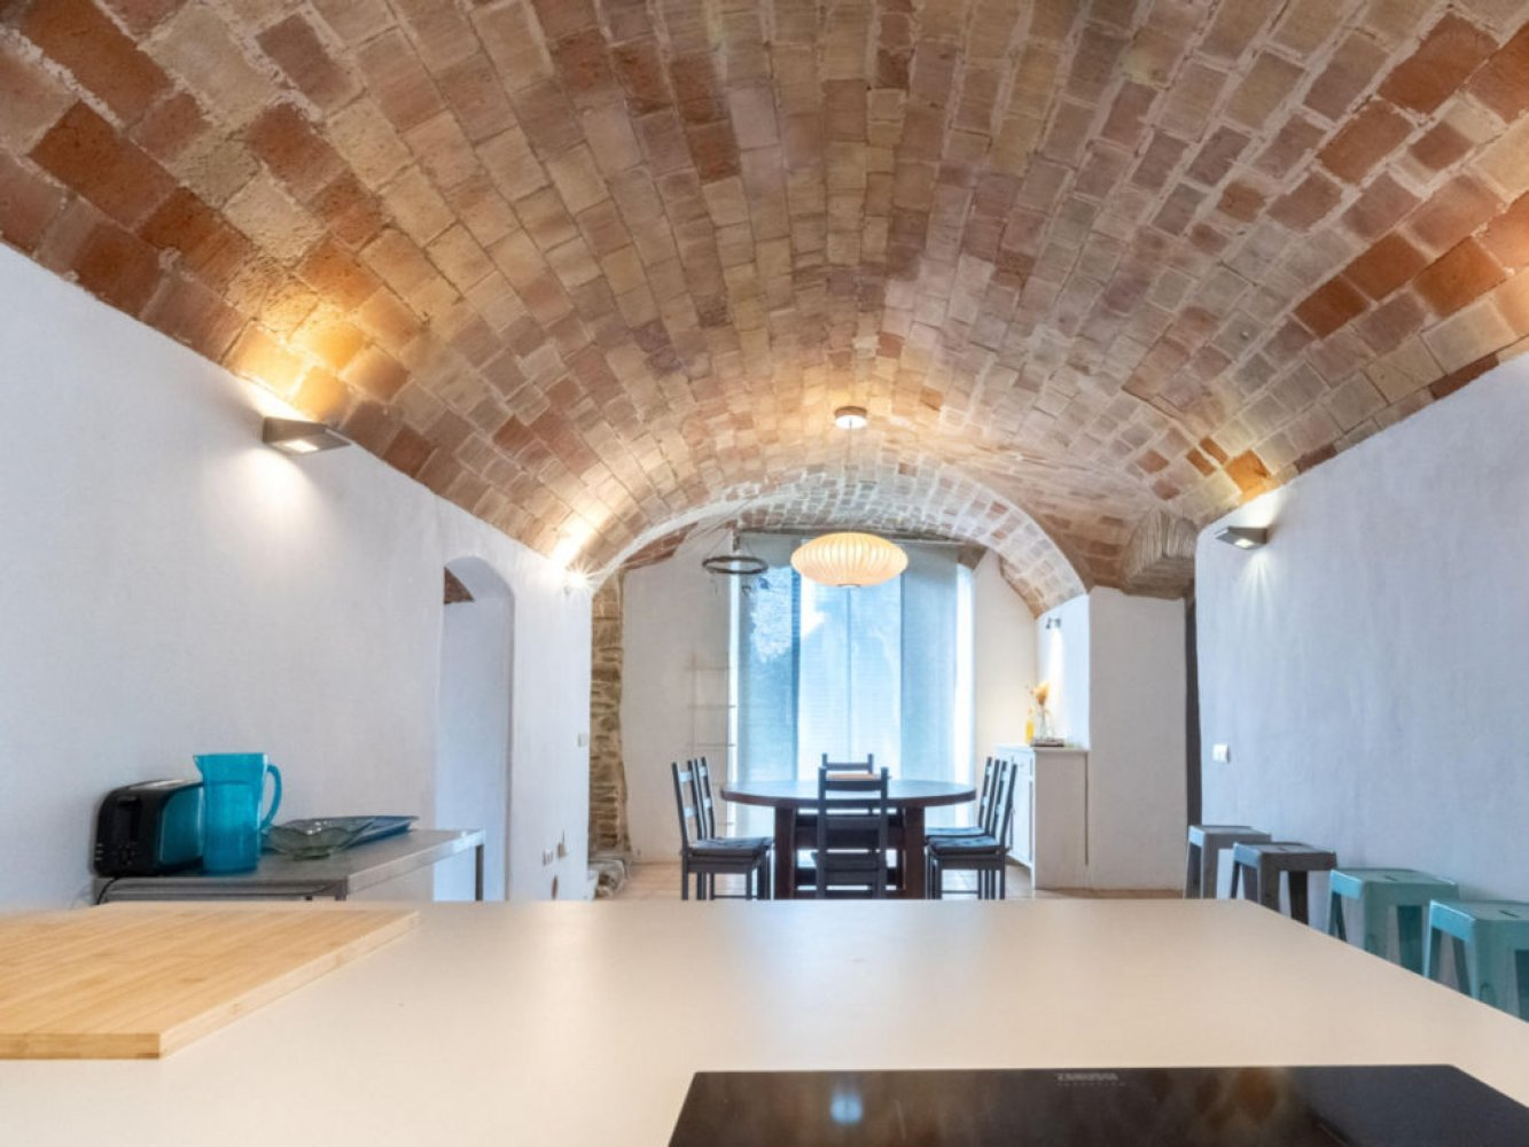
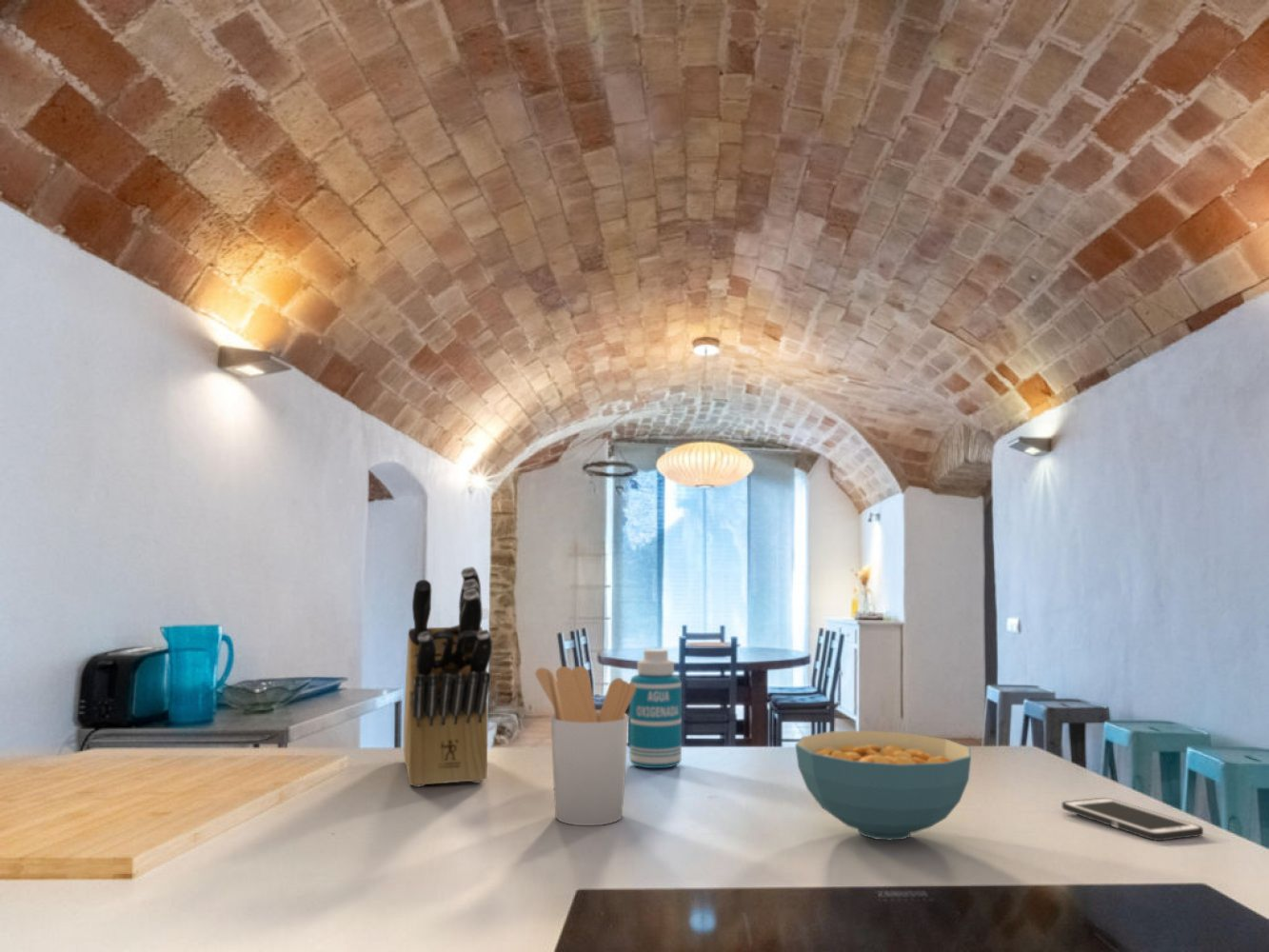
+ cell phone [1061,797,1204,842]
+ knife block [403,565,493,787]
+ bottle [628,648,683,769]
+ utensil holder [534,665,636,826]
+ cereal bowl [794,729,972,842]
